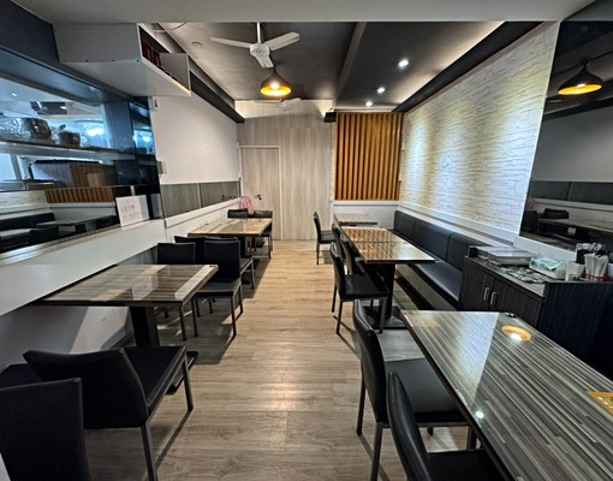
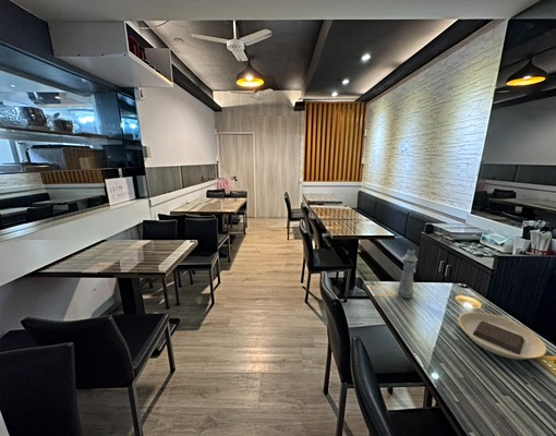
+ bottle [396,247,419,299]
+ plate [458,312,547,361]
